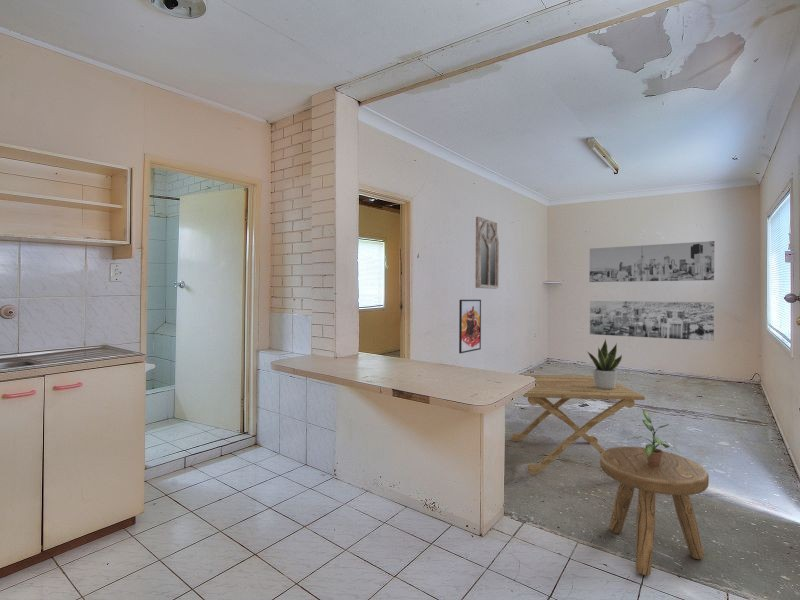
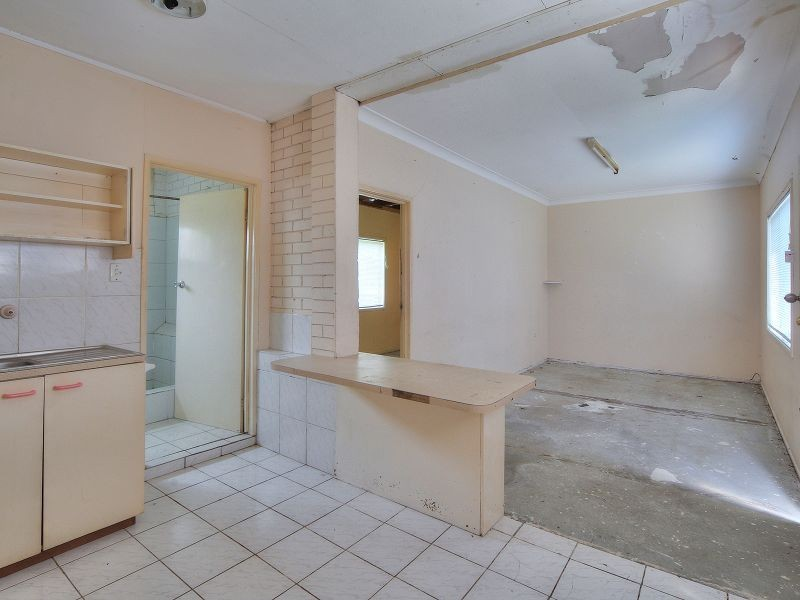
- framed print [458,299,482,354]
- potted plant [587,338,623,390]
- wall art [588,240,715,283]
- stool [599,446,710,577]
- wall art [589,300,715,342]
- side table [510,374,646,476]
- potted plant [627,407,680,466]
- home mirror [474,216,500,290]
